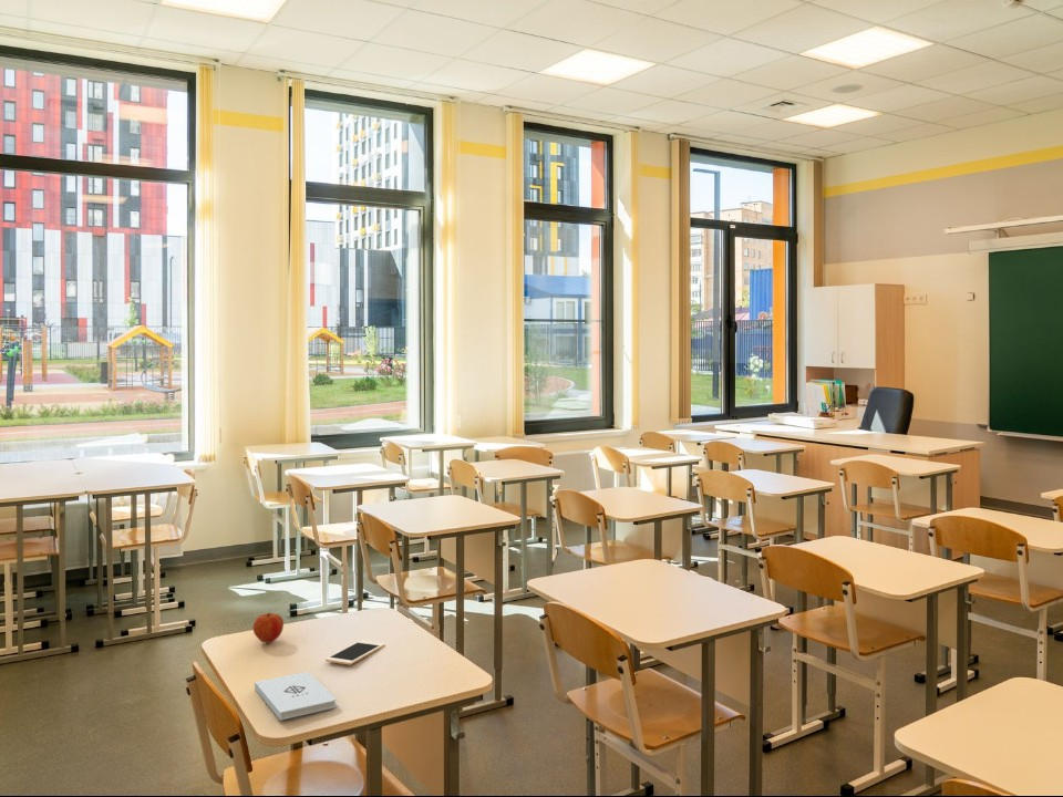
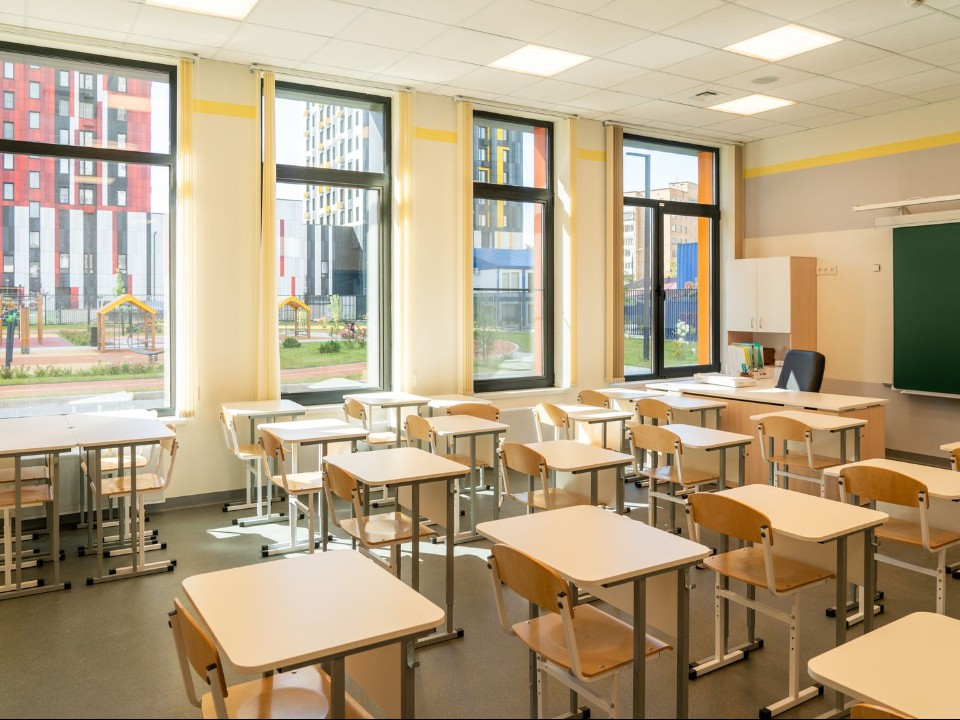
- cell phone [324,639,386,665]
- notepad [254,671,337,721]
- apple [252,612,285,644]
